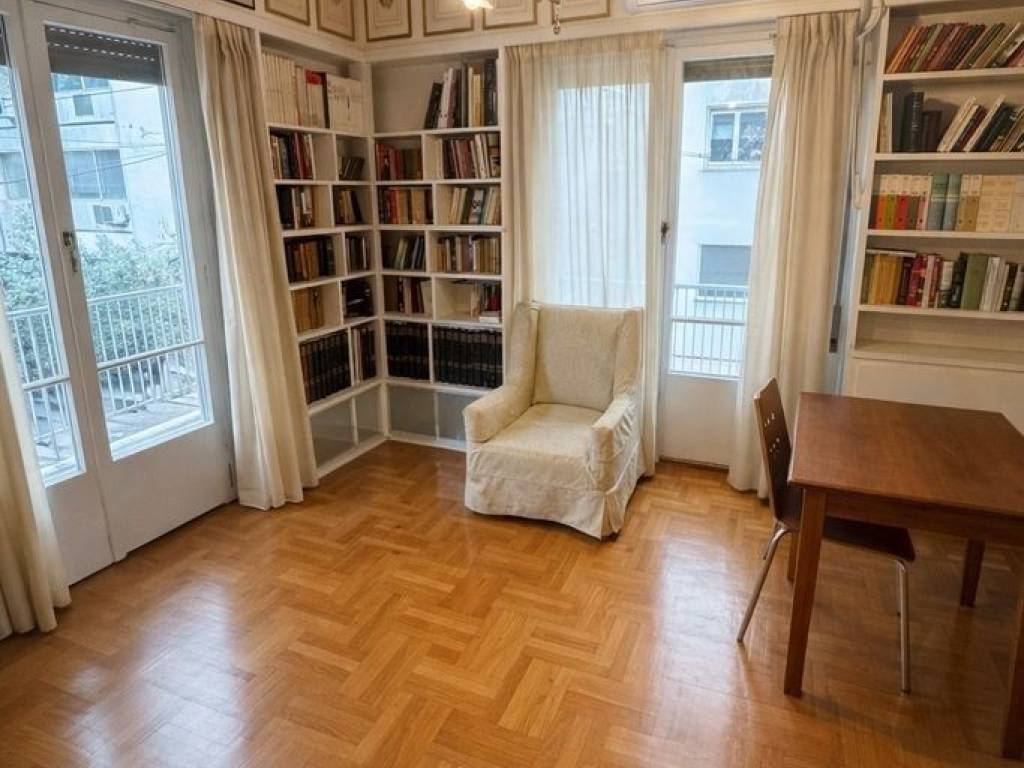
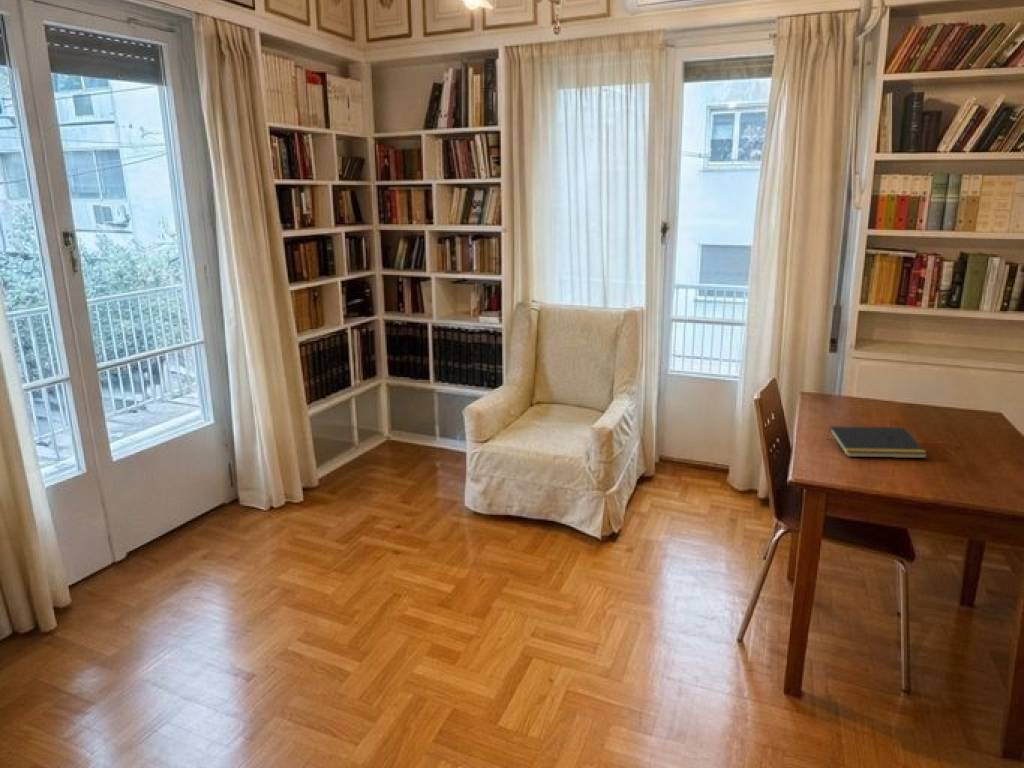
+ notepad [826,425,929,459]
